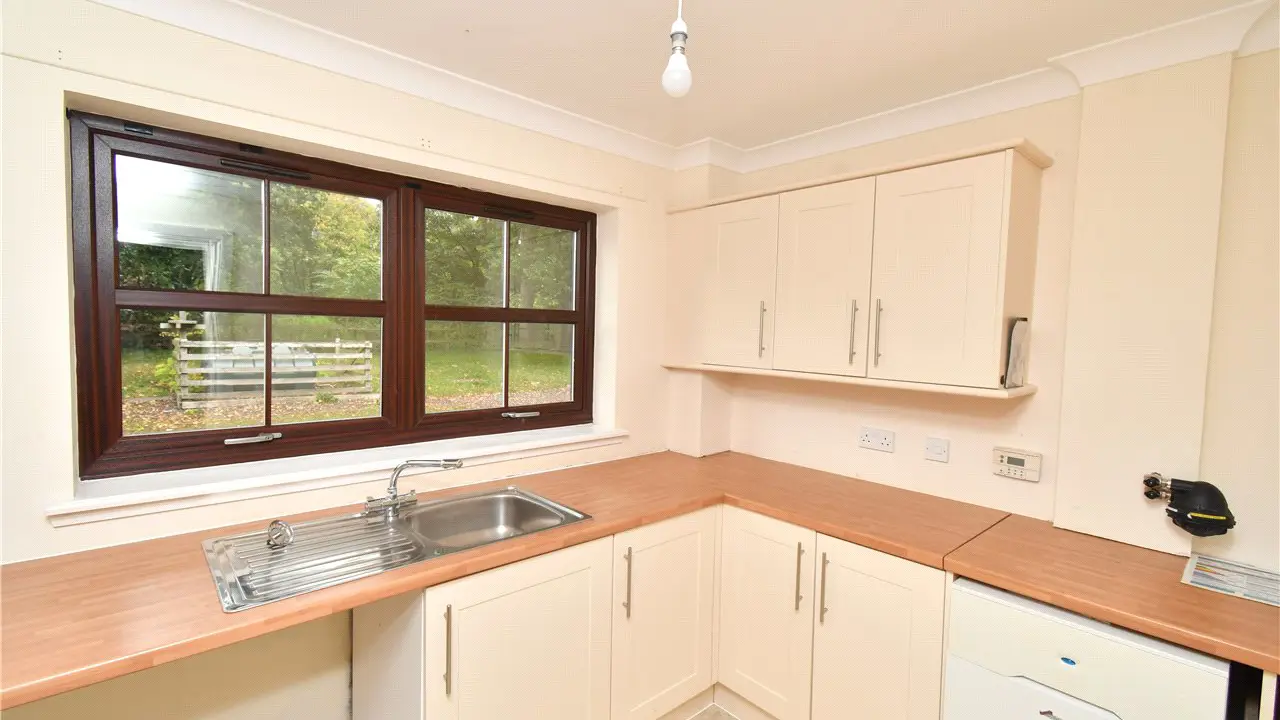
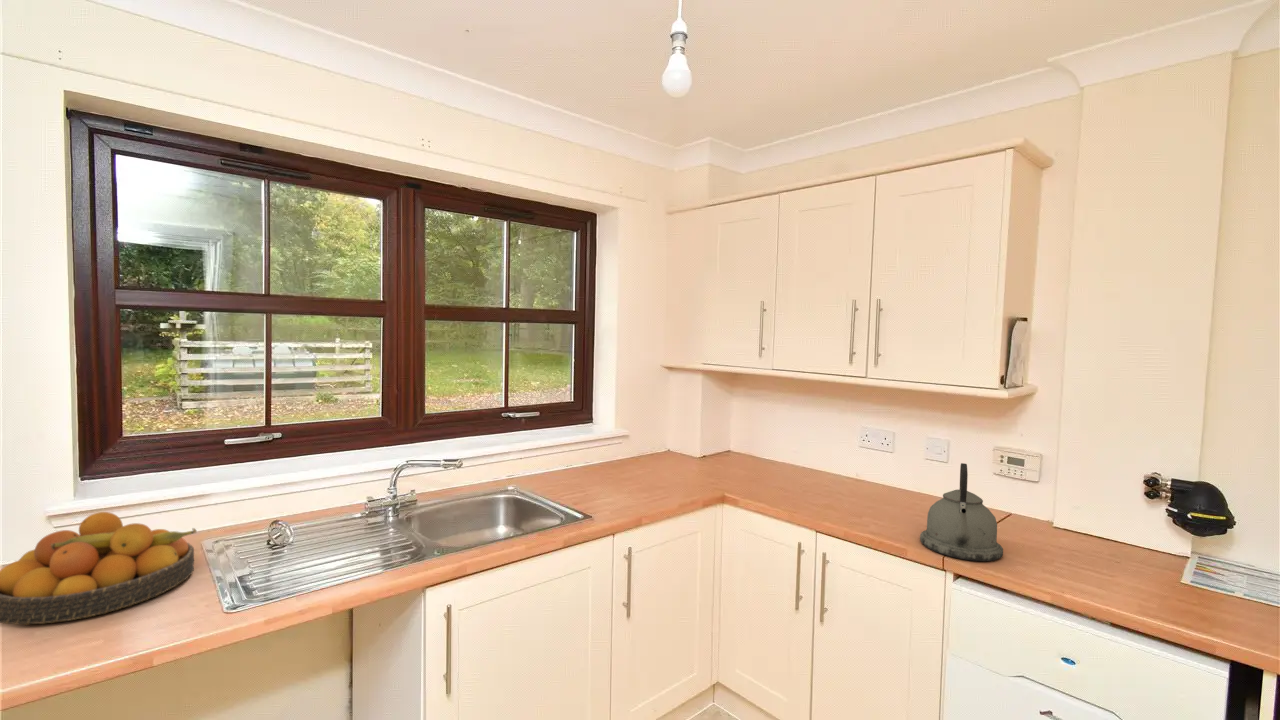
+ kettle [919,462,1004,562]
+ fruit bowl [0,511,198,626]
